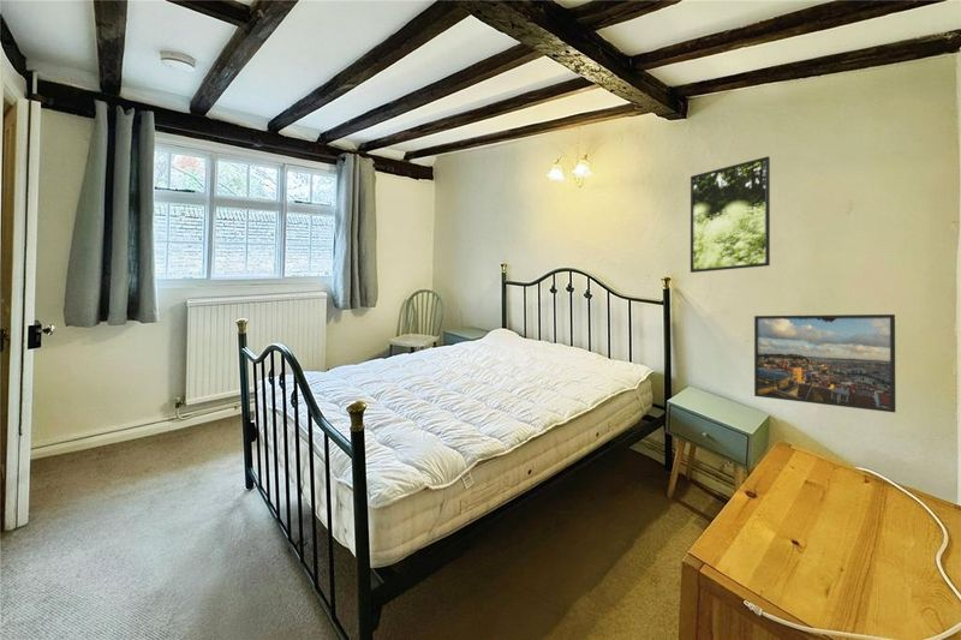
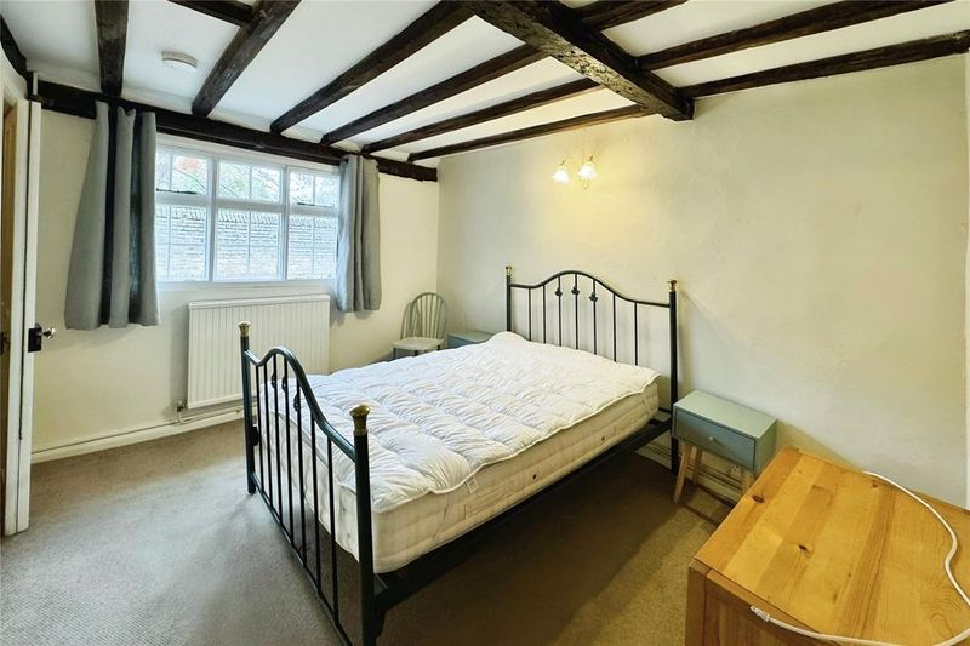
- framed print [753,313,897,413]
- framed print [690,155,771,274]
